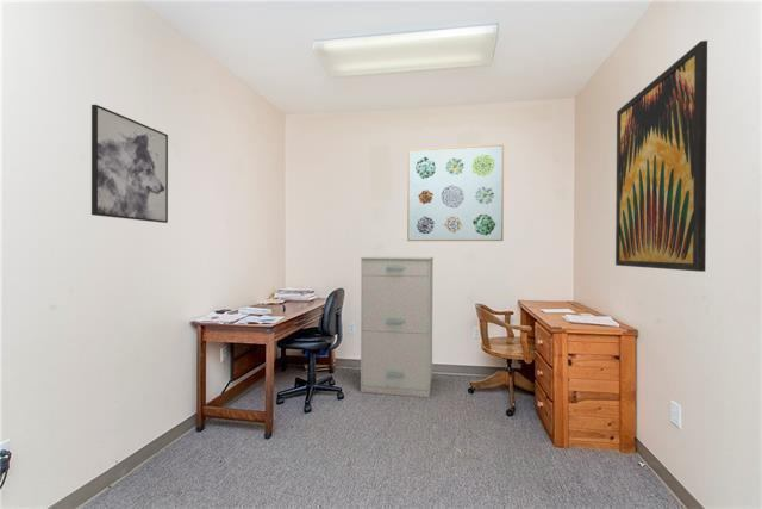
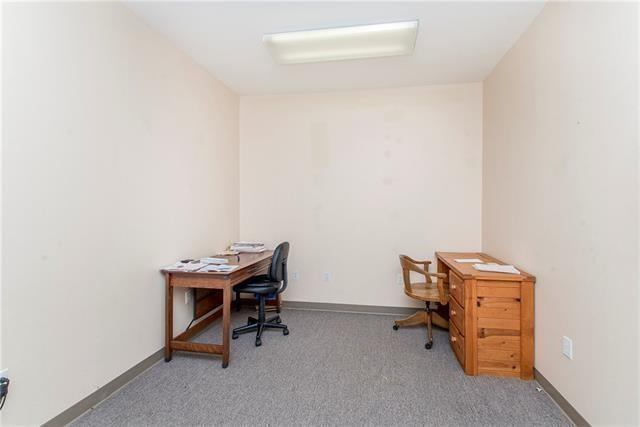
- wall art [90,104,169,224]
- wall art [406,143,505,242]
- filing cabinet [360,255,435,398]
- wall art [614,39,708,273]
